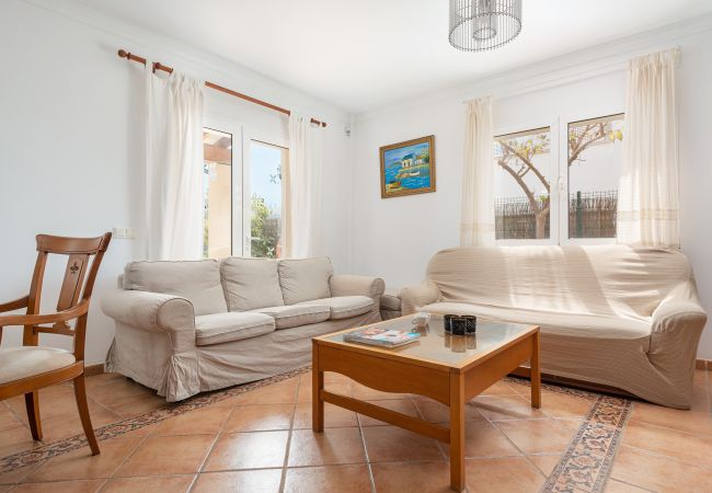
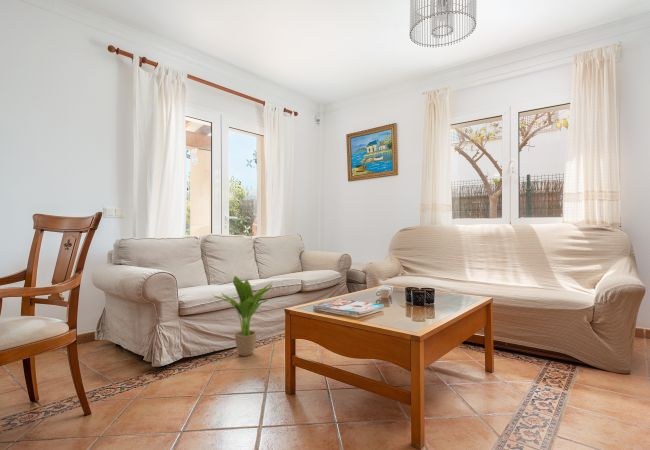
+ potted plant [211,275,273,357]
